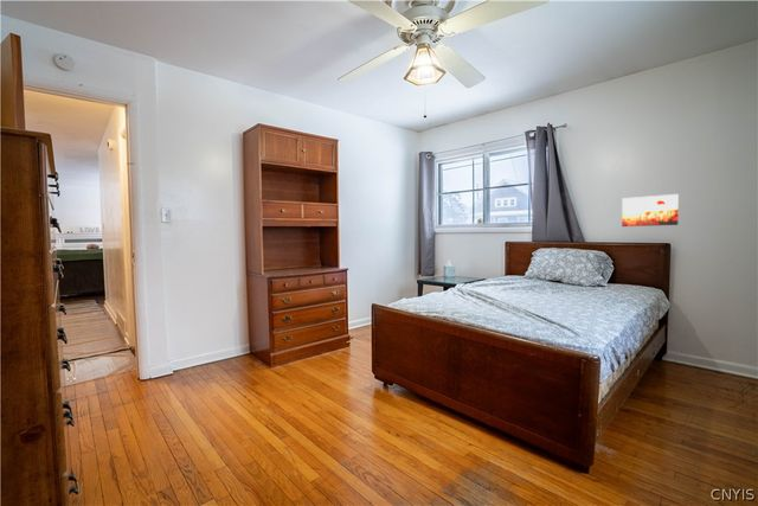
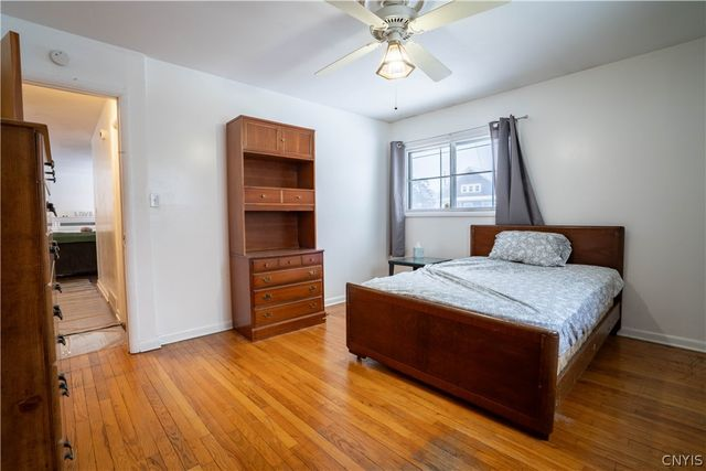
- wall art [621,193,680,228]
